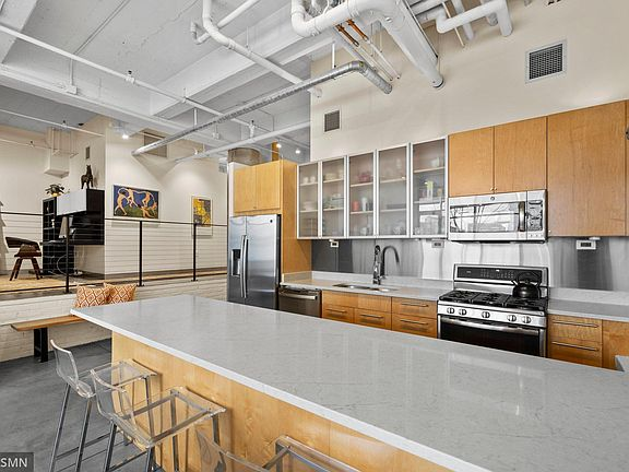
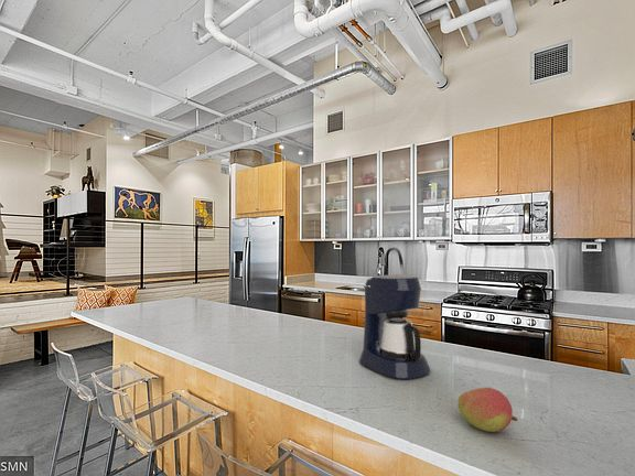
+ fruit [456,387,518,433]
+ coffee maker [358,273,431,380]
